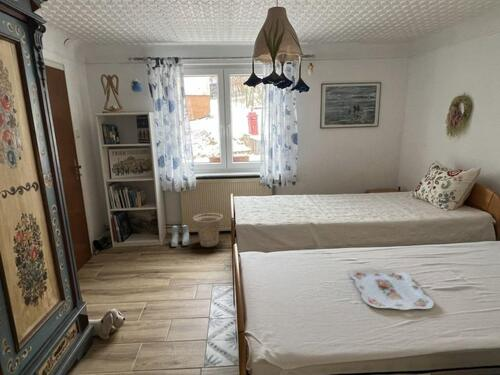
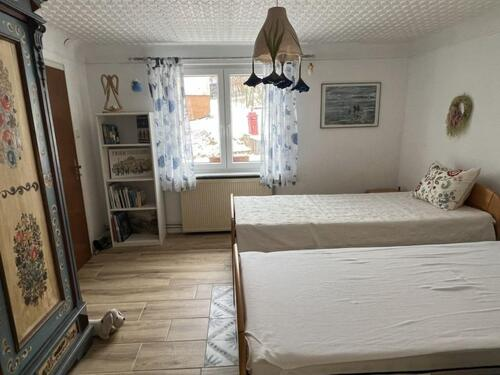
- basket [192,212,224,248]
- boots [170,223,190,248]
- serving tray [349,267,435,311]
